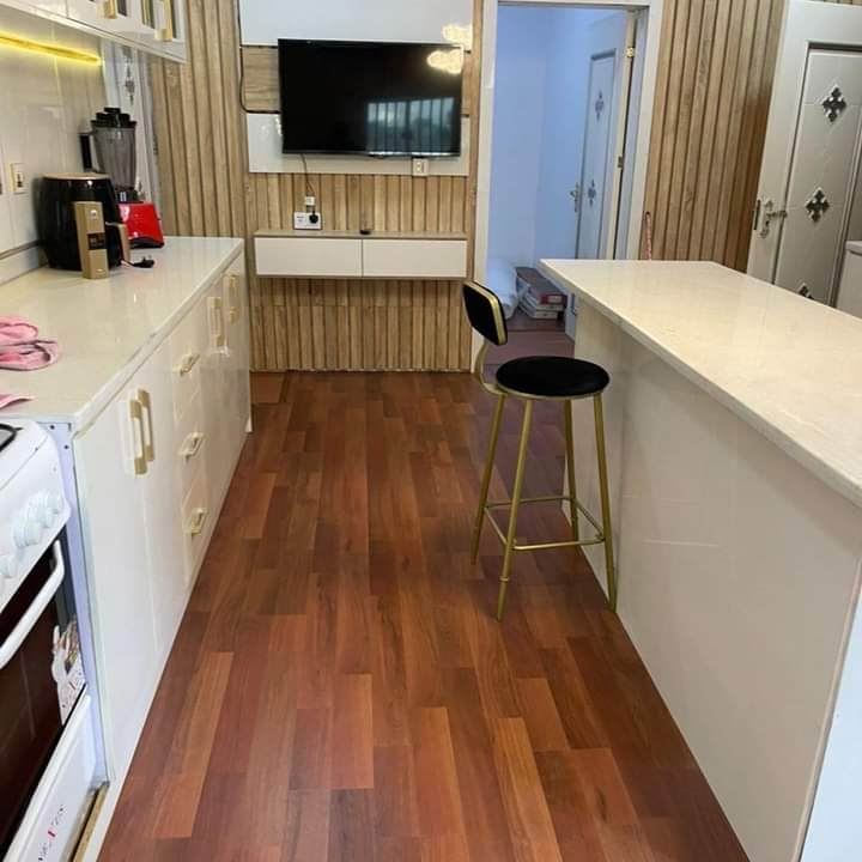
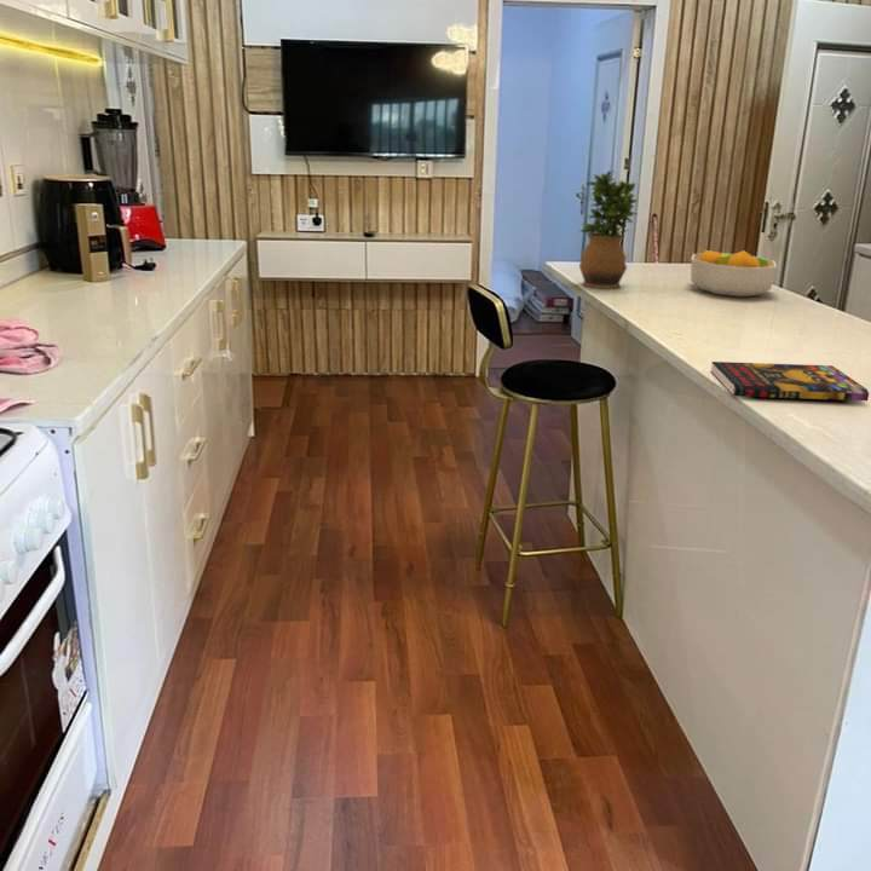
+ book [710,360,870,402]
+ potted plant [578,169,640,289]
+ fruit bowl [690,249,778,298]
